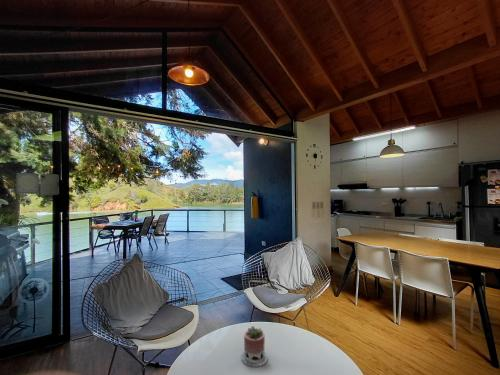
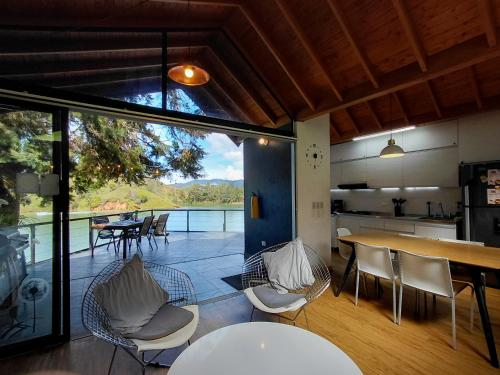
- succulent planter [240,325,269,368]
